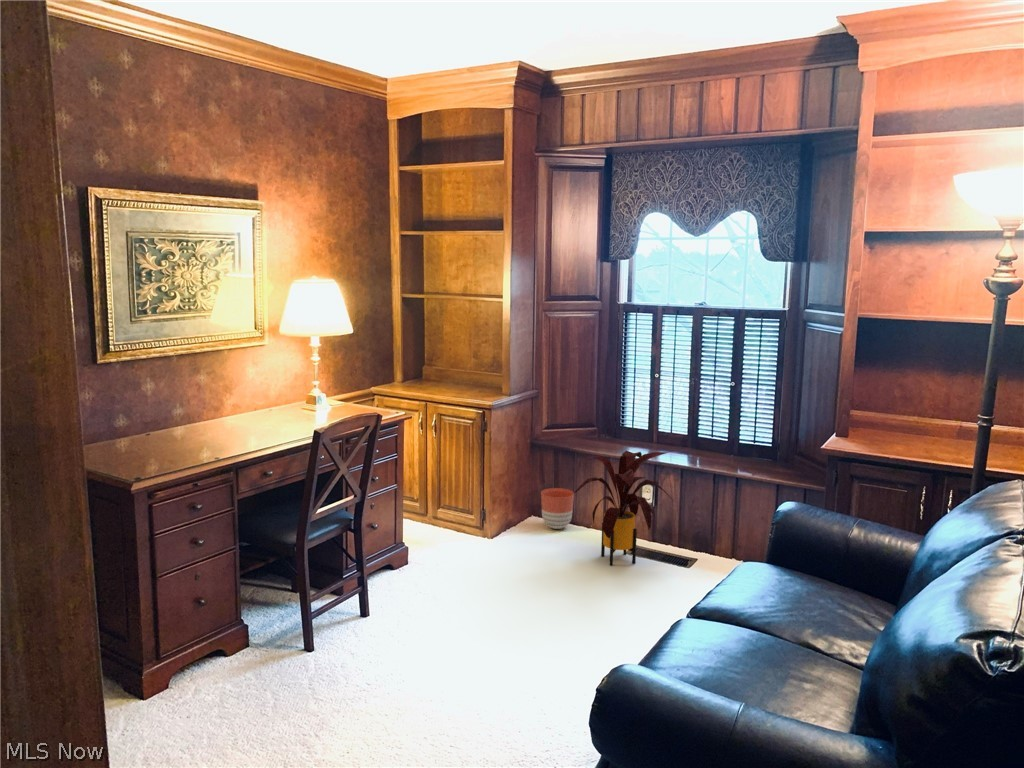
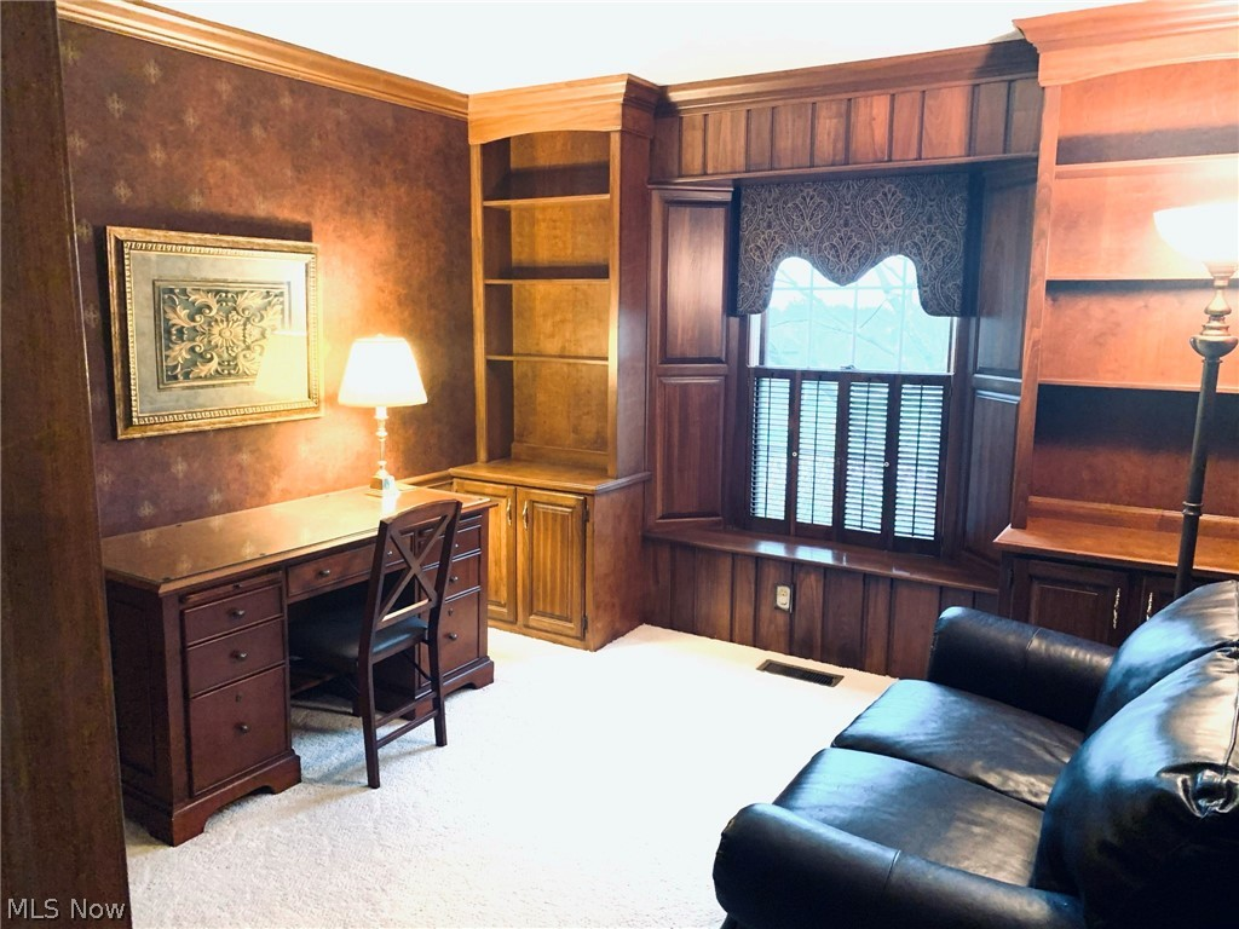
- house plant [573,450,674,566]
- planter [540,487,575,530]
